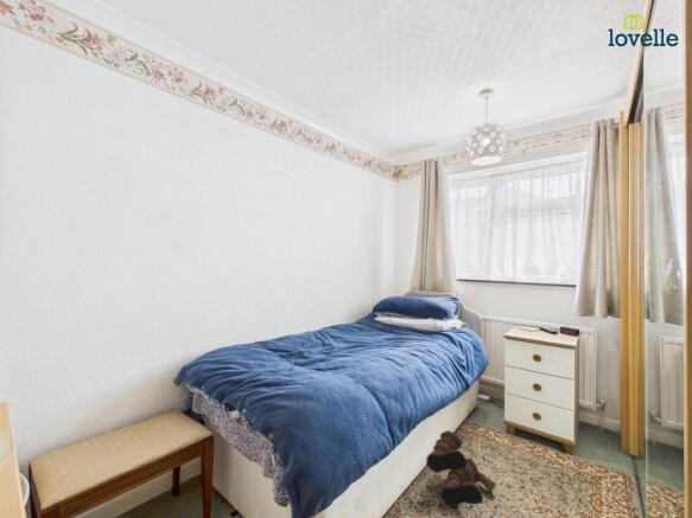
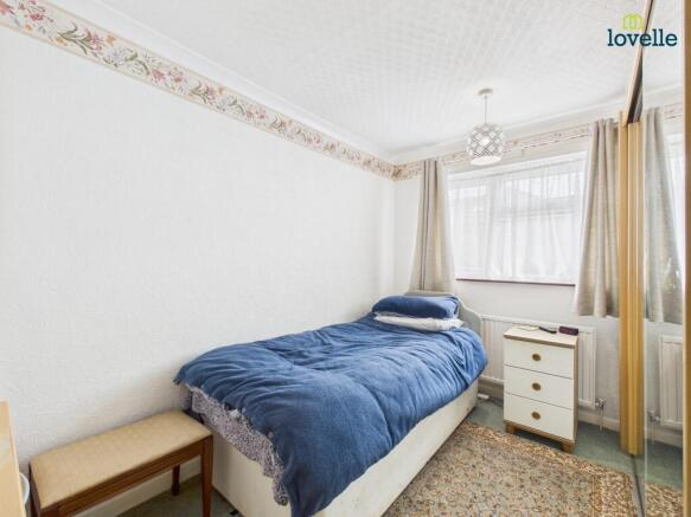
- boots [425,429,496,509]
